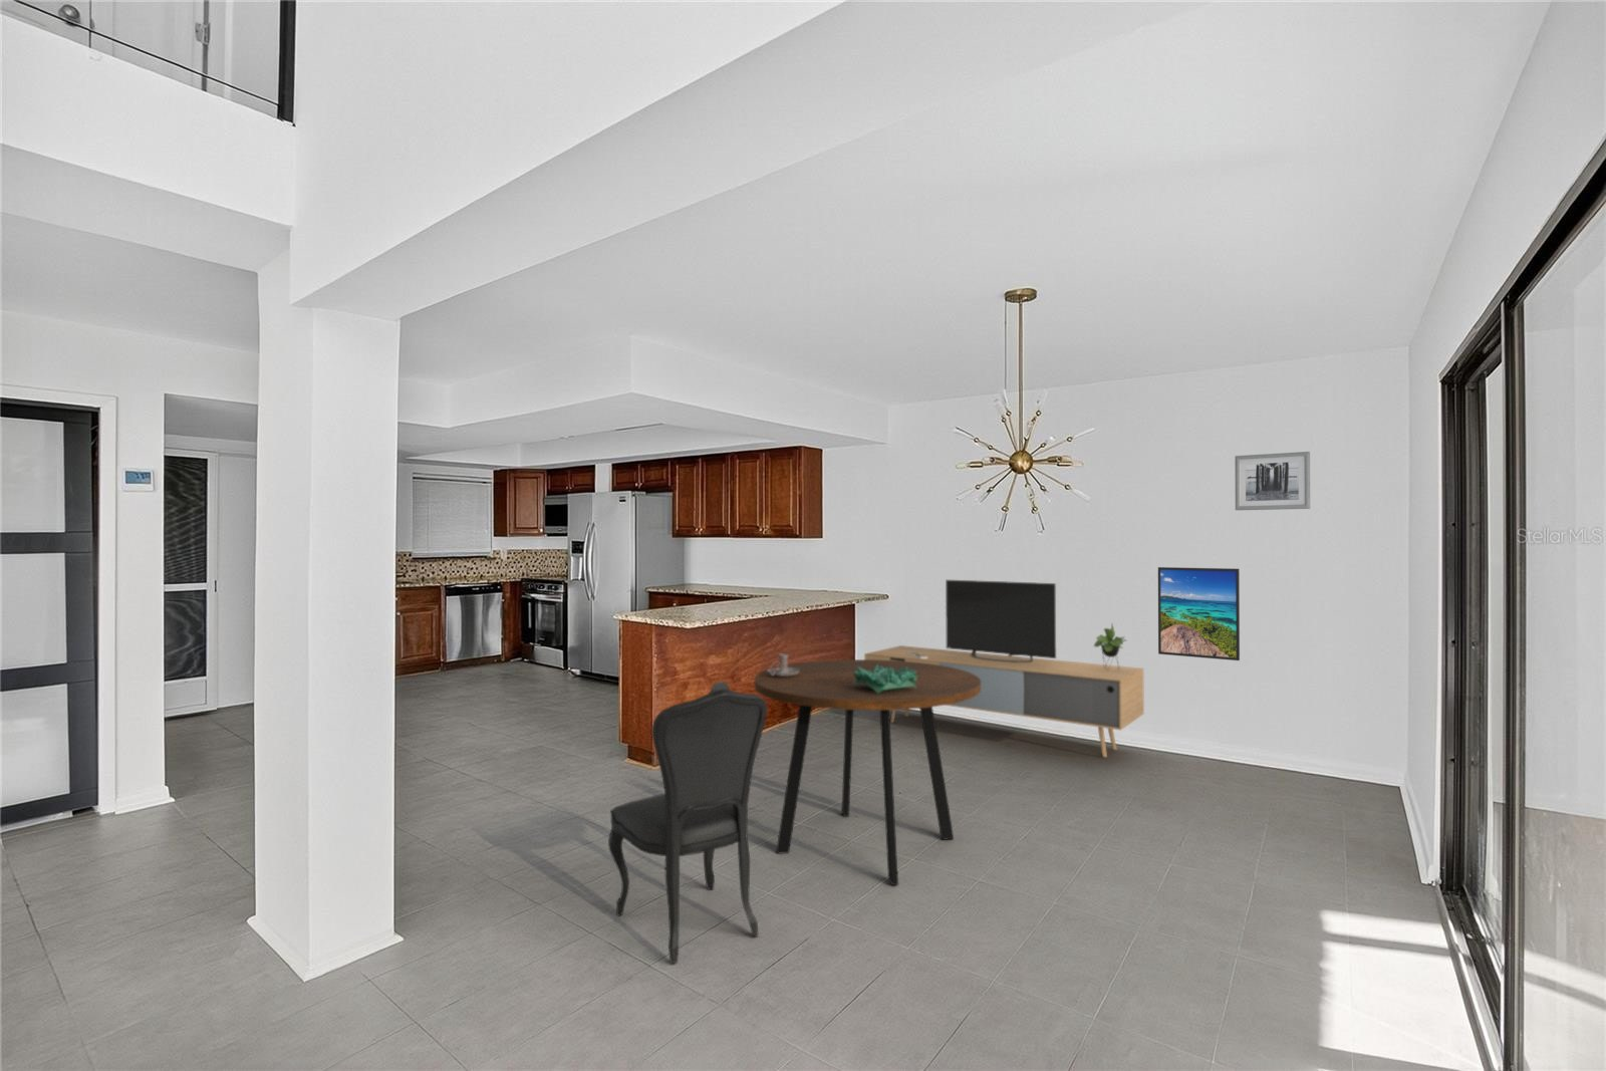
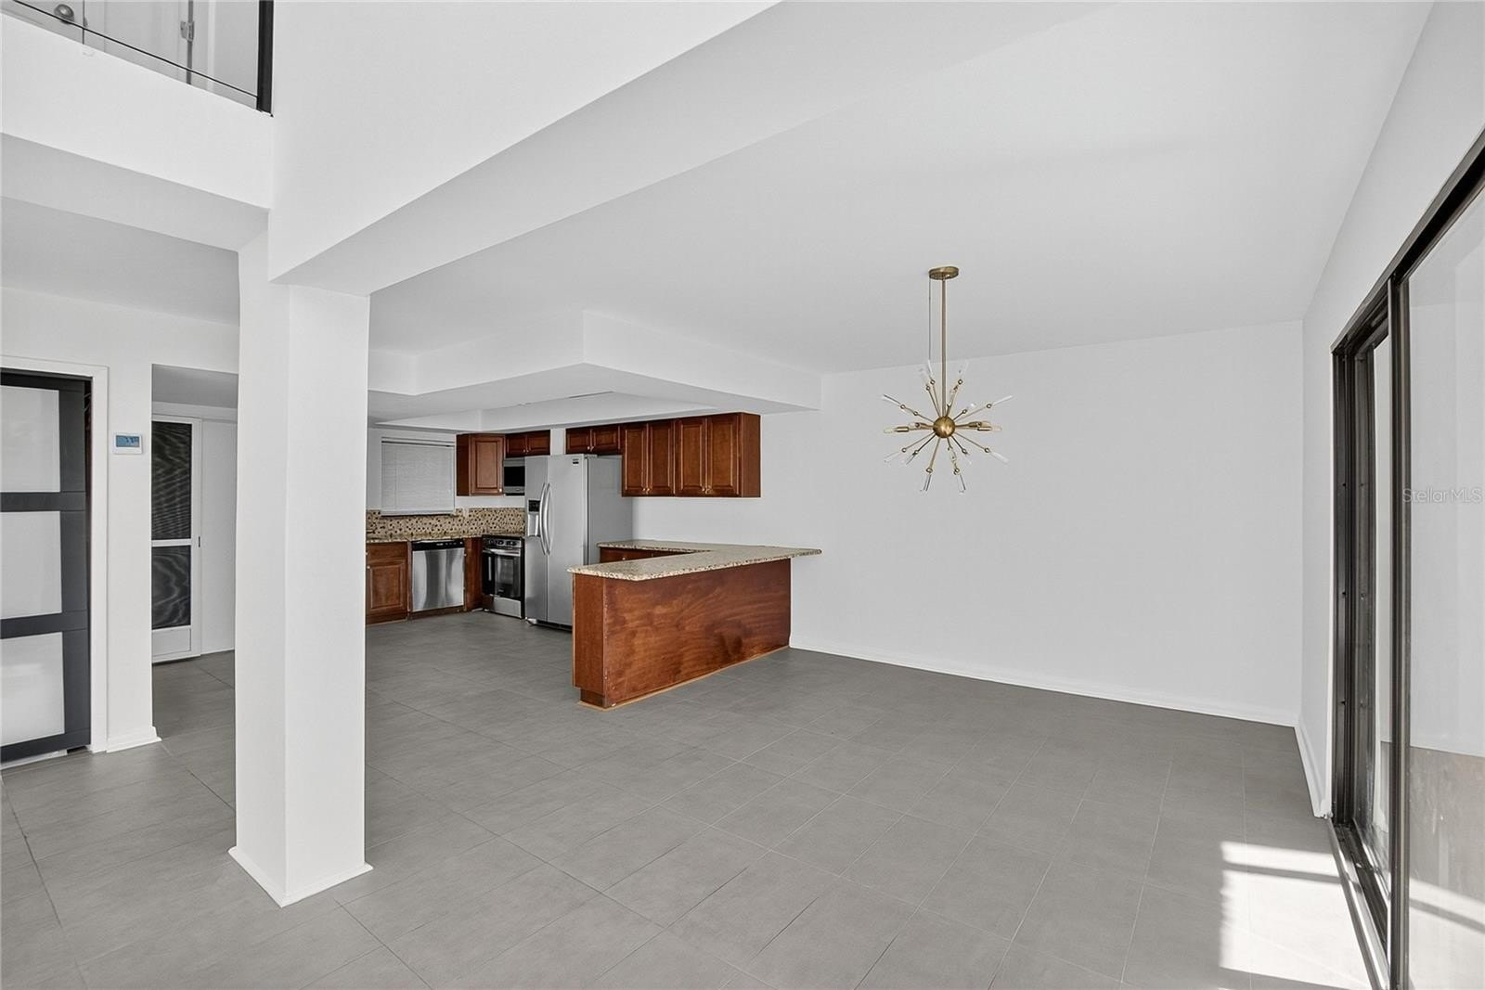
- candle holder [767,654,799,677]
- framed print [1158,567,1240,661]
- wall art [1233,451,1311,510]
- dining table [754,659,981,886]
- dining chair [607,680,768,966]
- decorative bowl [852,665,918,693]
- media console [863,580,1145,758]
